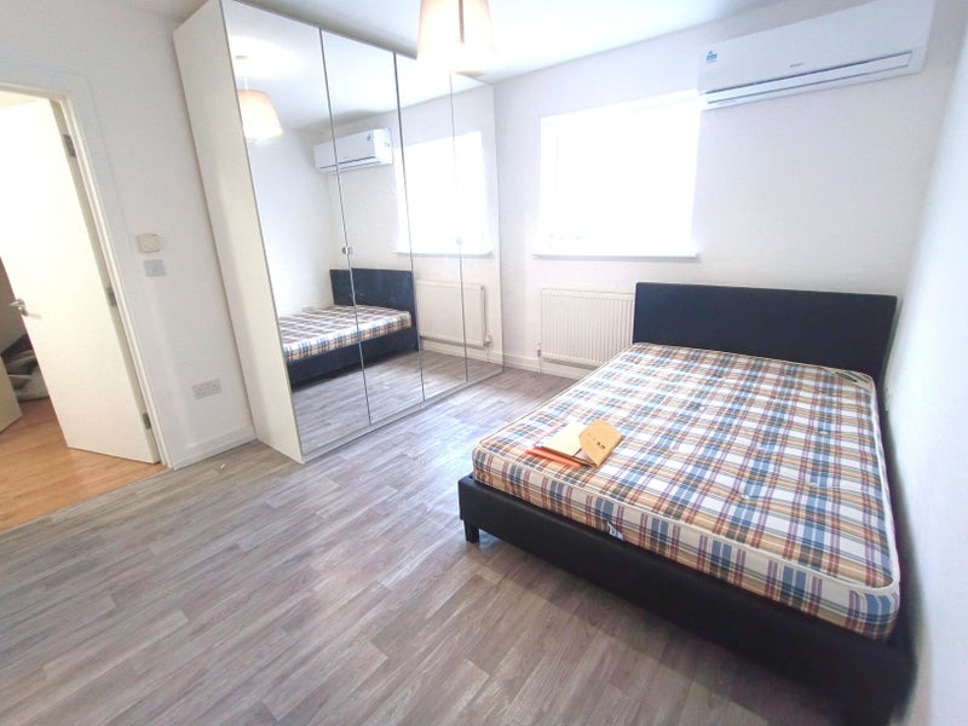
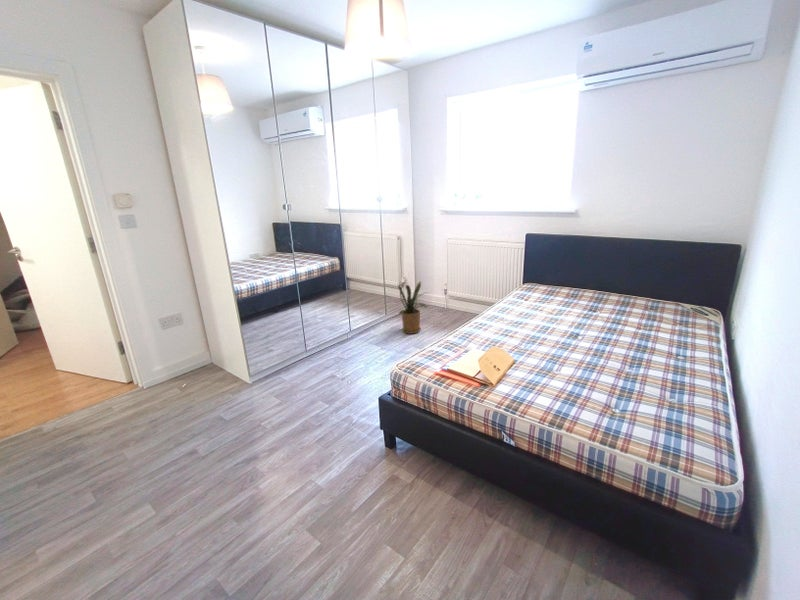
+ house plant [397,280,432,335]
